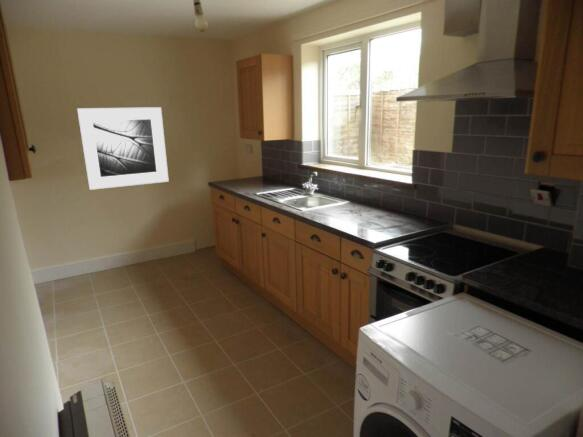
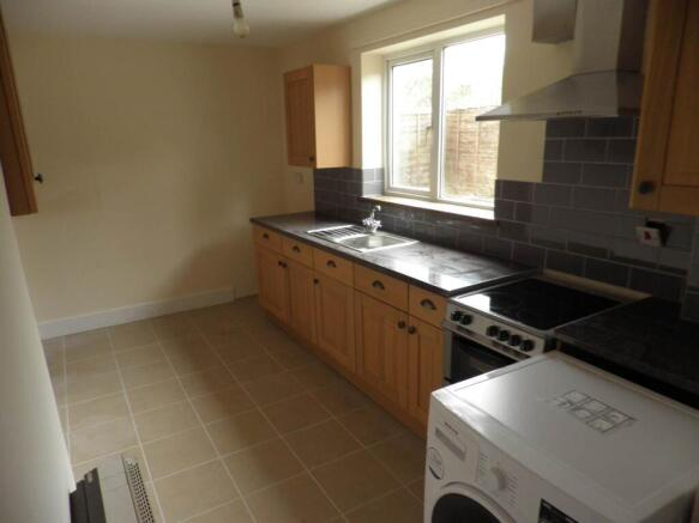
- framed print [76,106,170,191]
